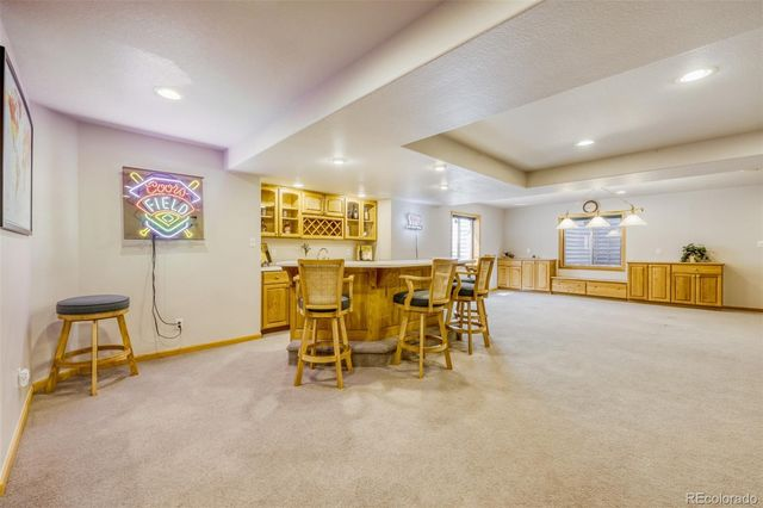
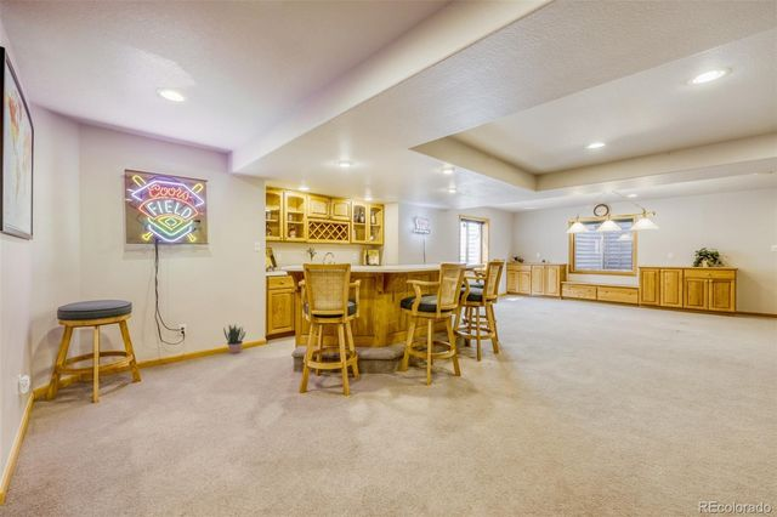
+ potted plant [222,324,246,354]
